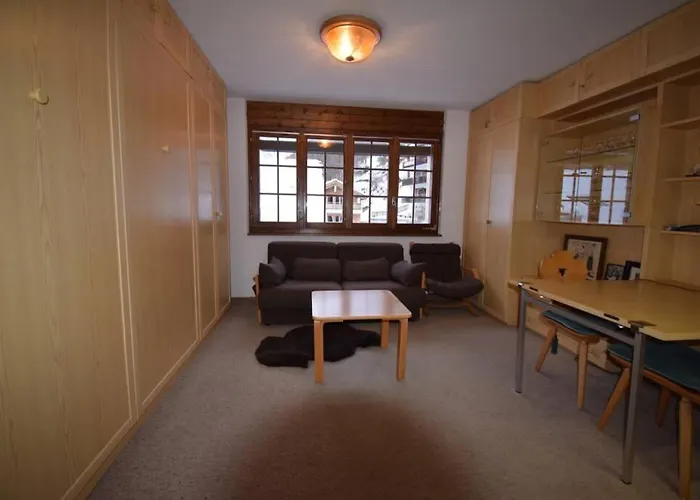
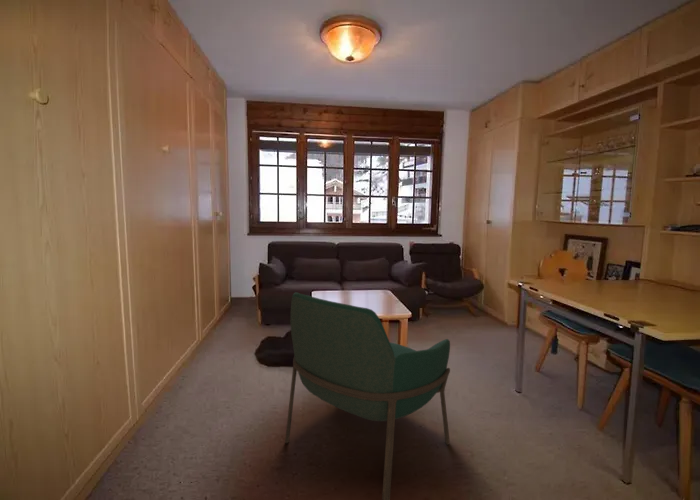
+ armchair [284,292,451,500]
